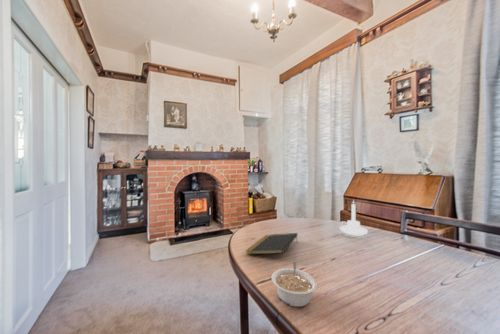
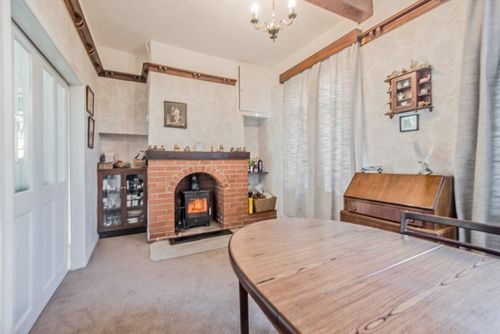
- notepad [245,232,299,255]
- legume [270,261,318,308]
- candle holder [339,198,369,236]
